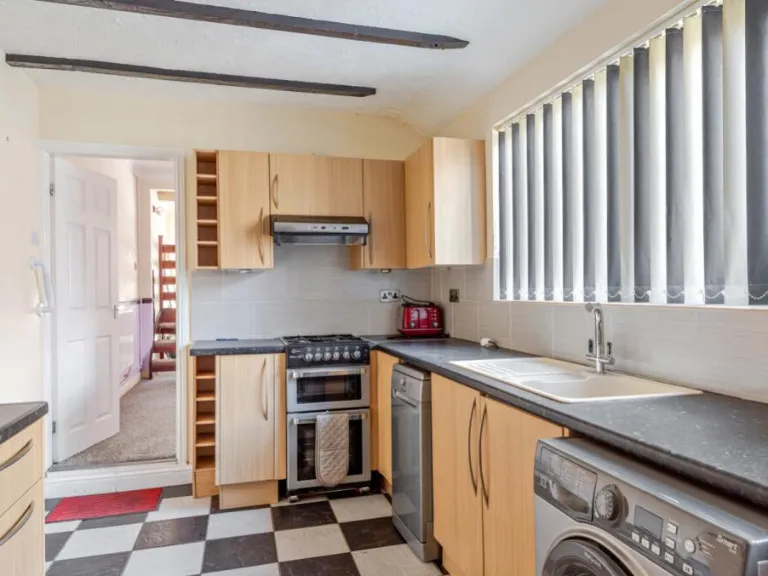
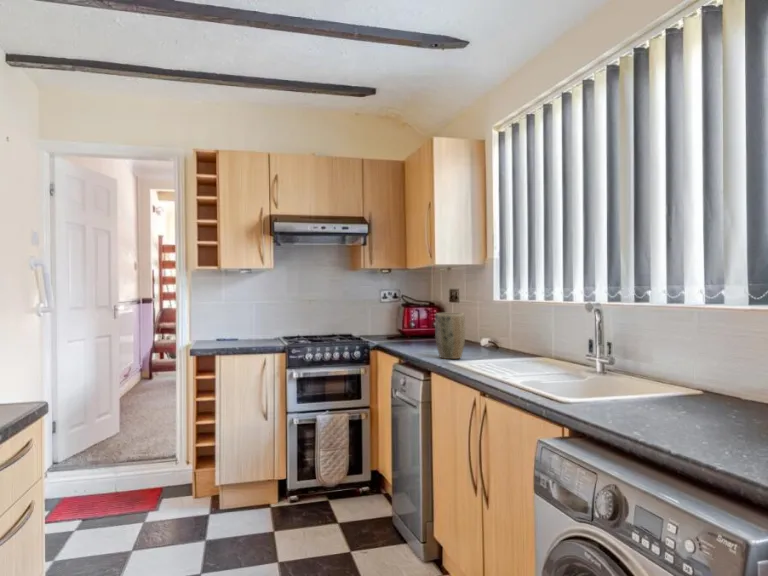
+ plant pot [434,312,466,360]
